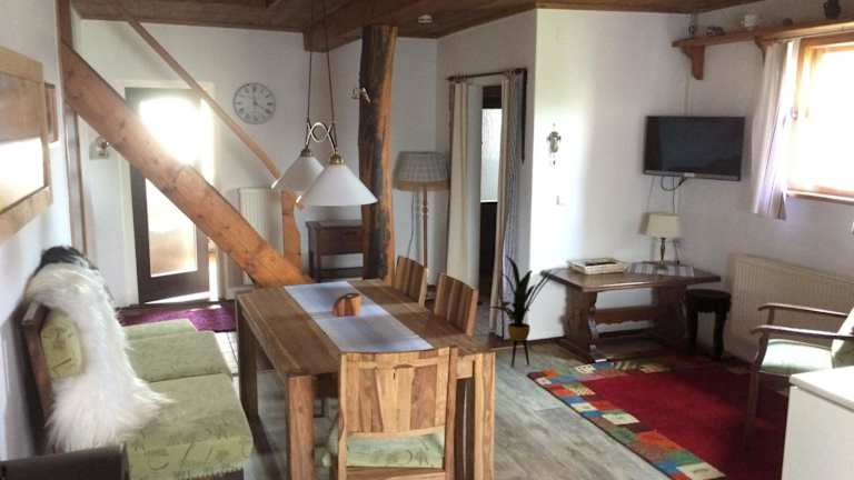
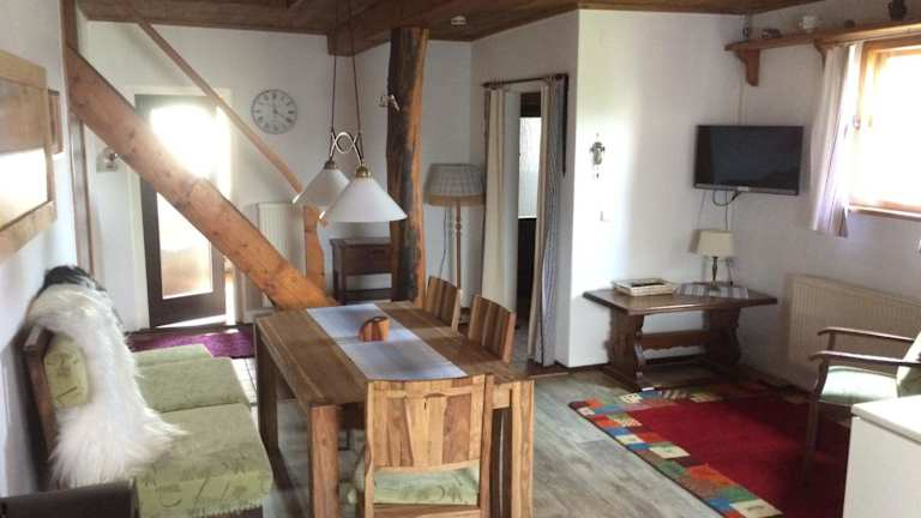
- house plant [488,253,560,368]
- side table [683,288,733,360]
